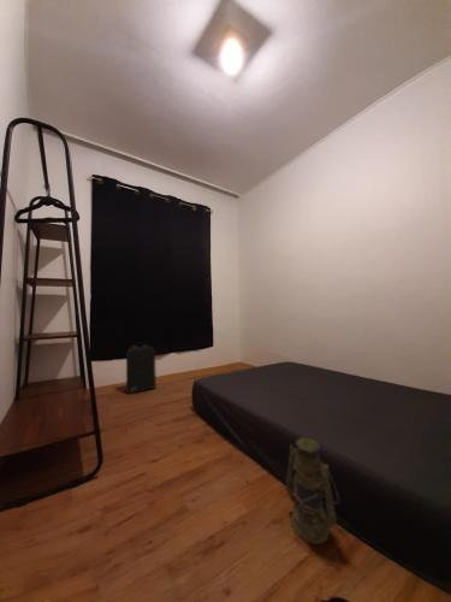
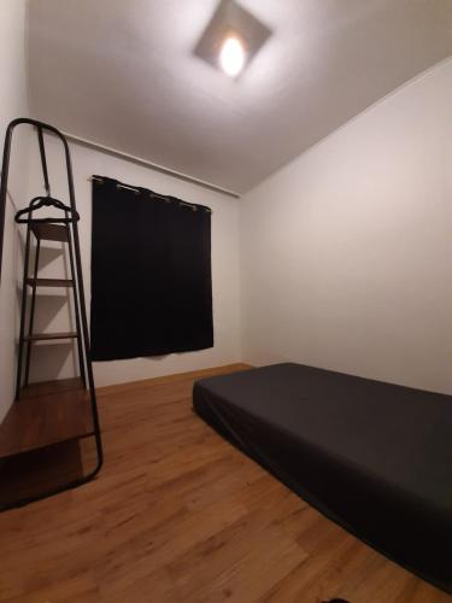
- backpack [125,341,158,395]
- lantern [285,437,340,545]
